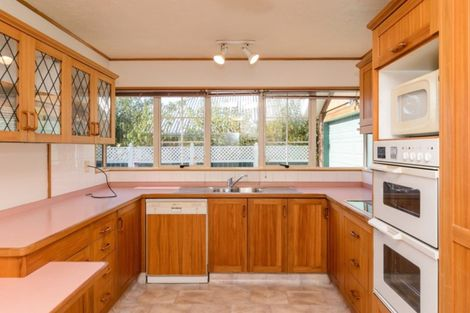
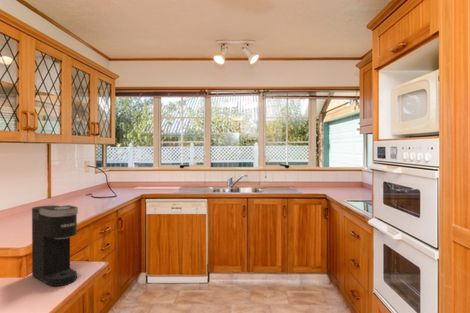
+ coffee maker [31,204,79,287]
